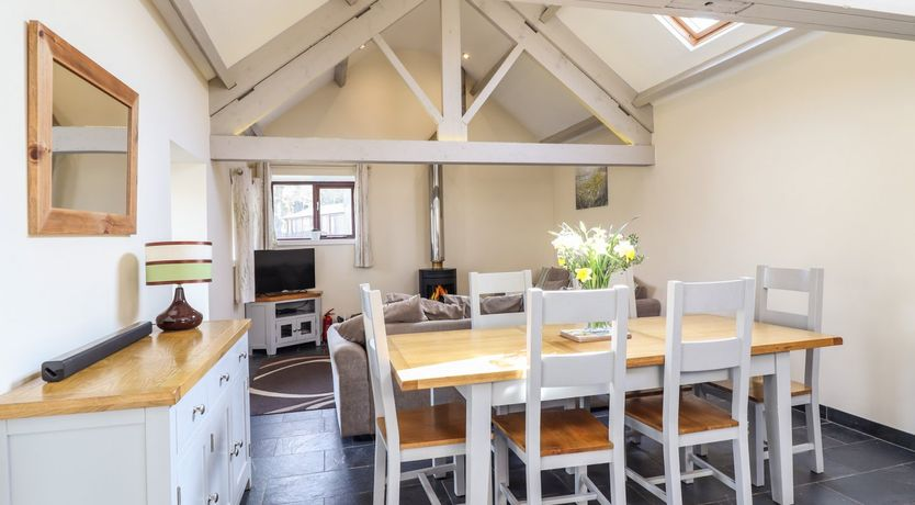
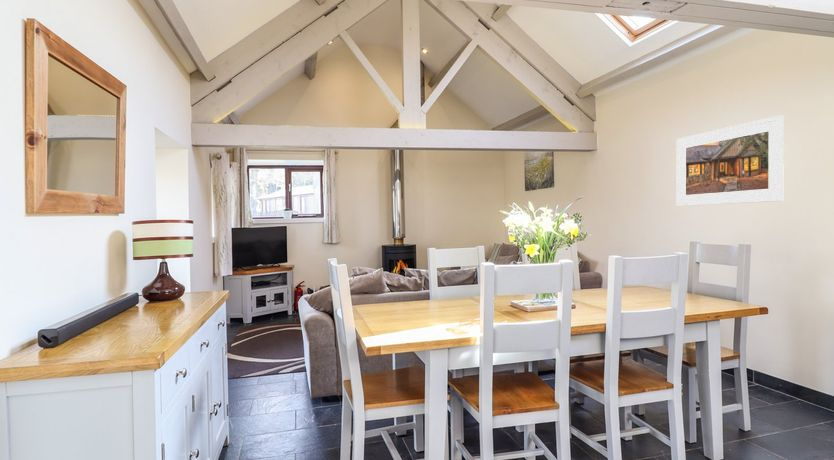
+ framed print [676,114,785,207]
